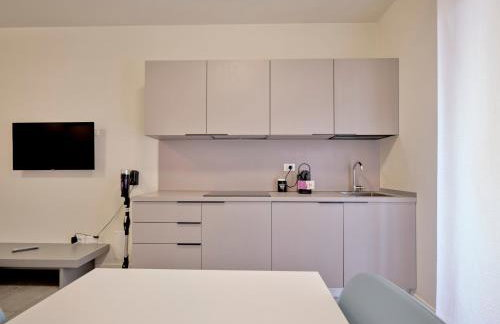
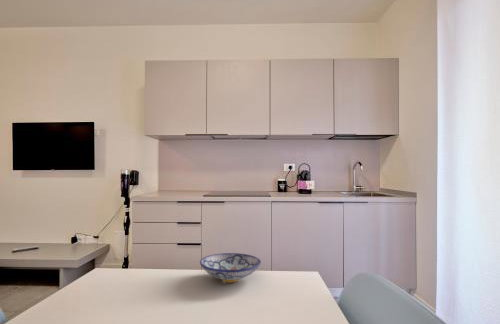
+ bowl [199,252,262,284]
